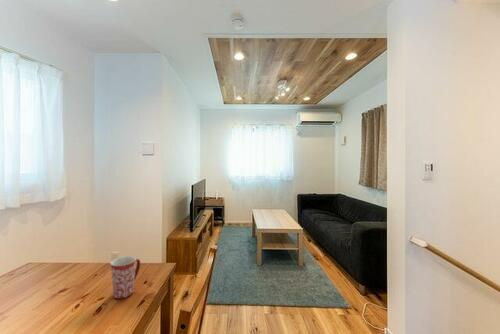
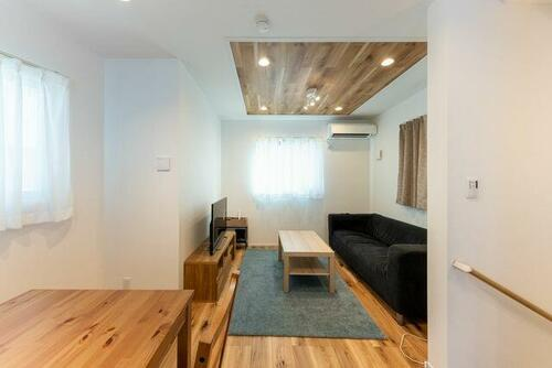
- mug [109,255,141,300]
